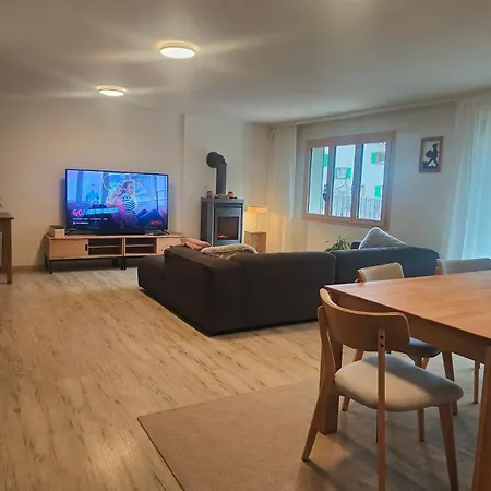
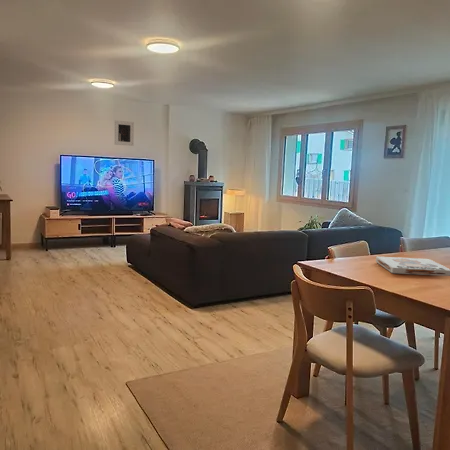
+ board game [375,255,450,277]
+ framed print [114,119,135,147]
